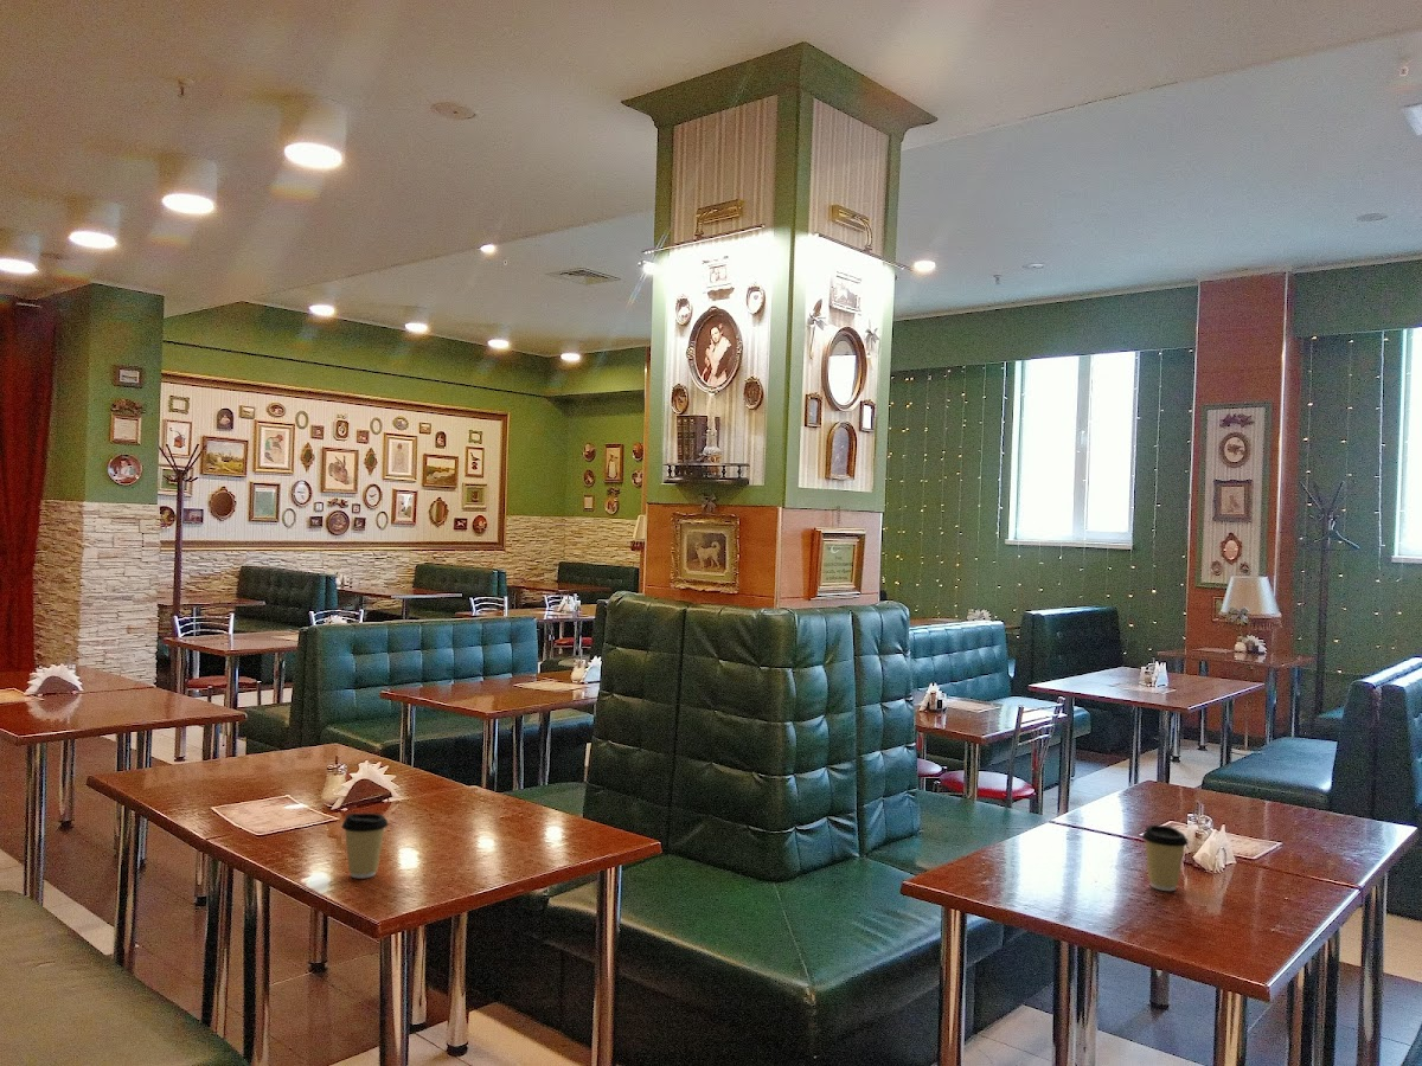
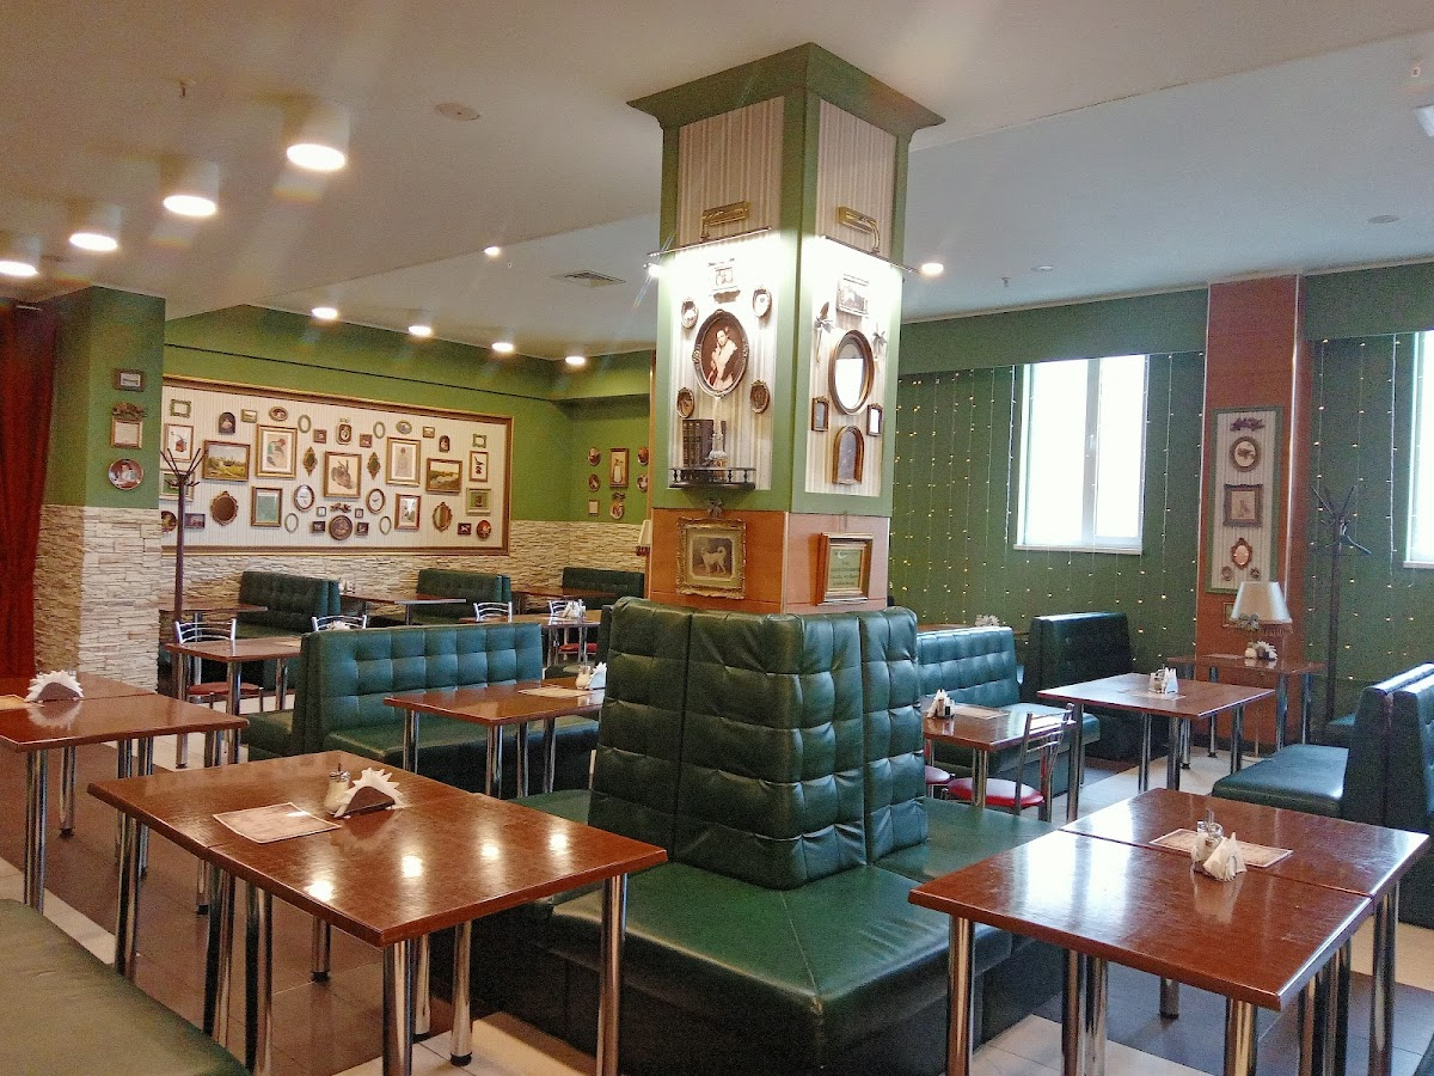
- coffee cup [340,813,390,880]
- coffee cup [1141,824,1190,892]
